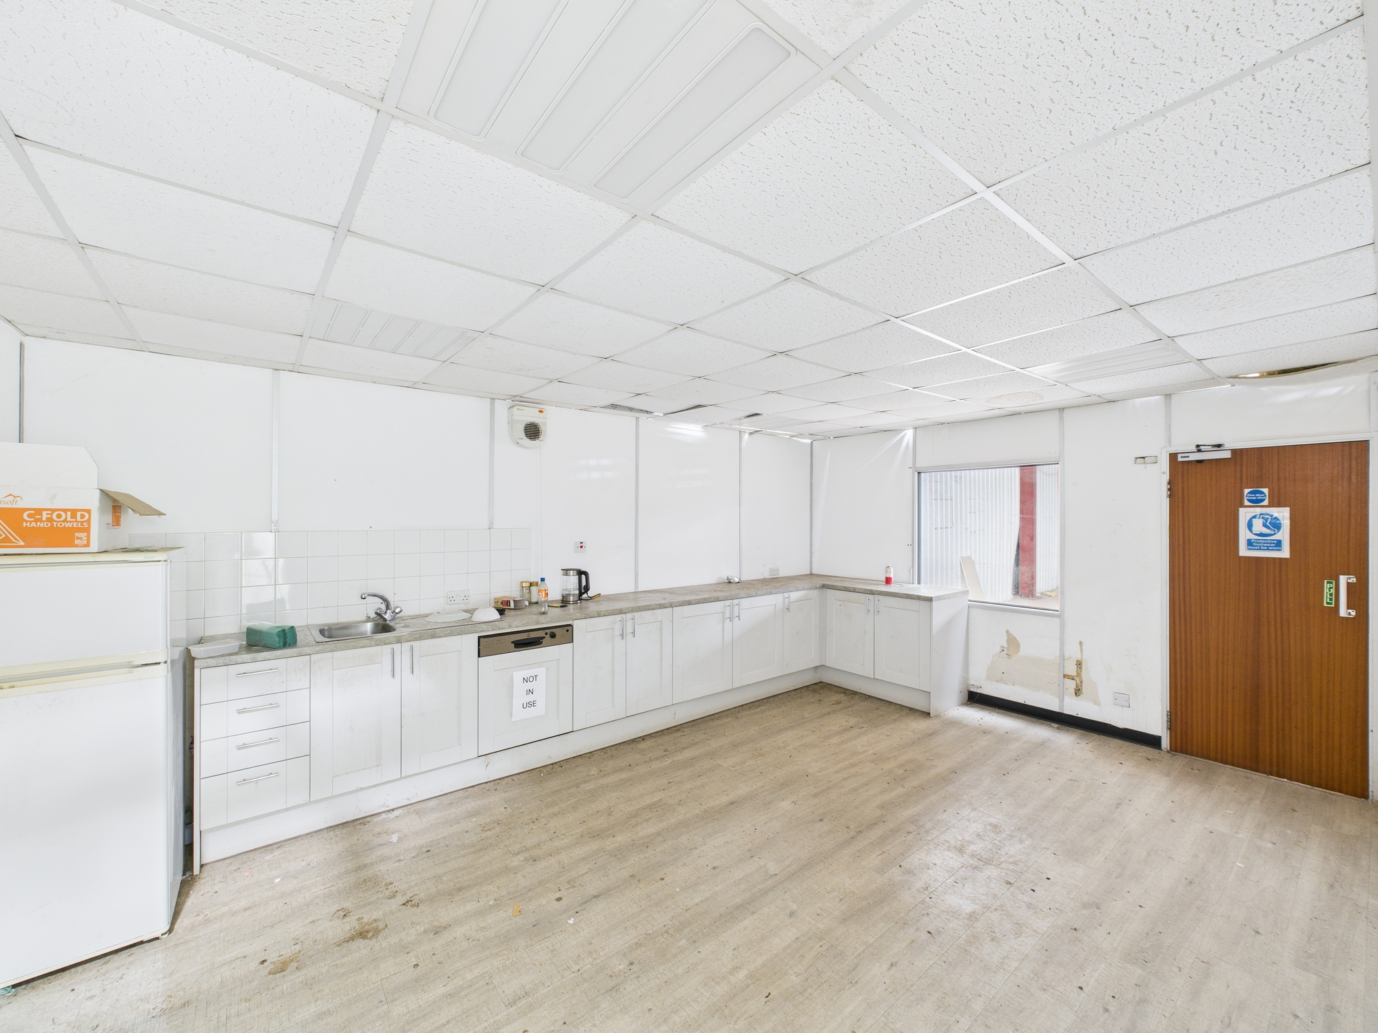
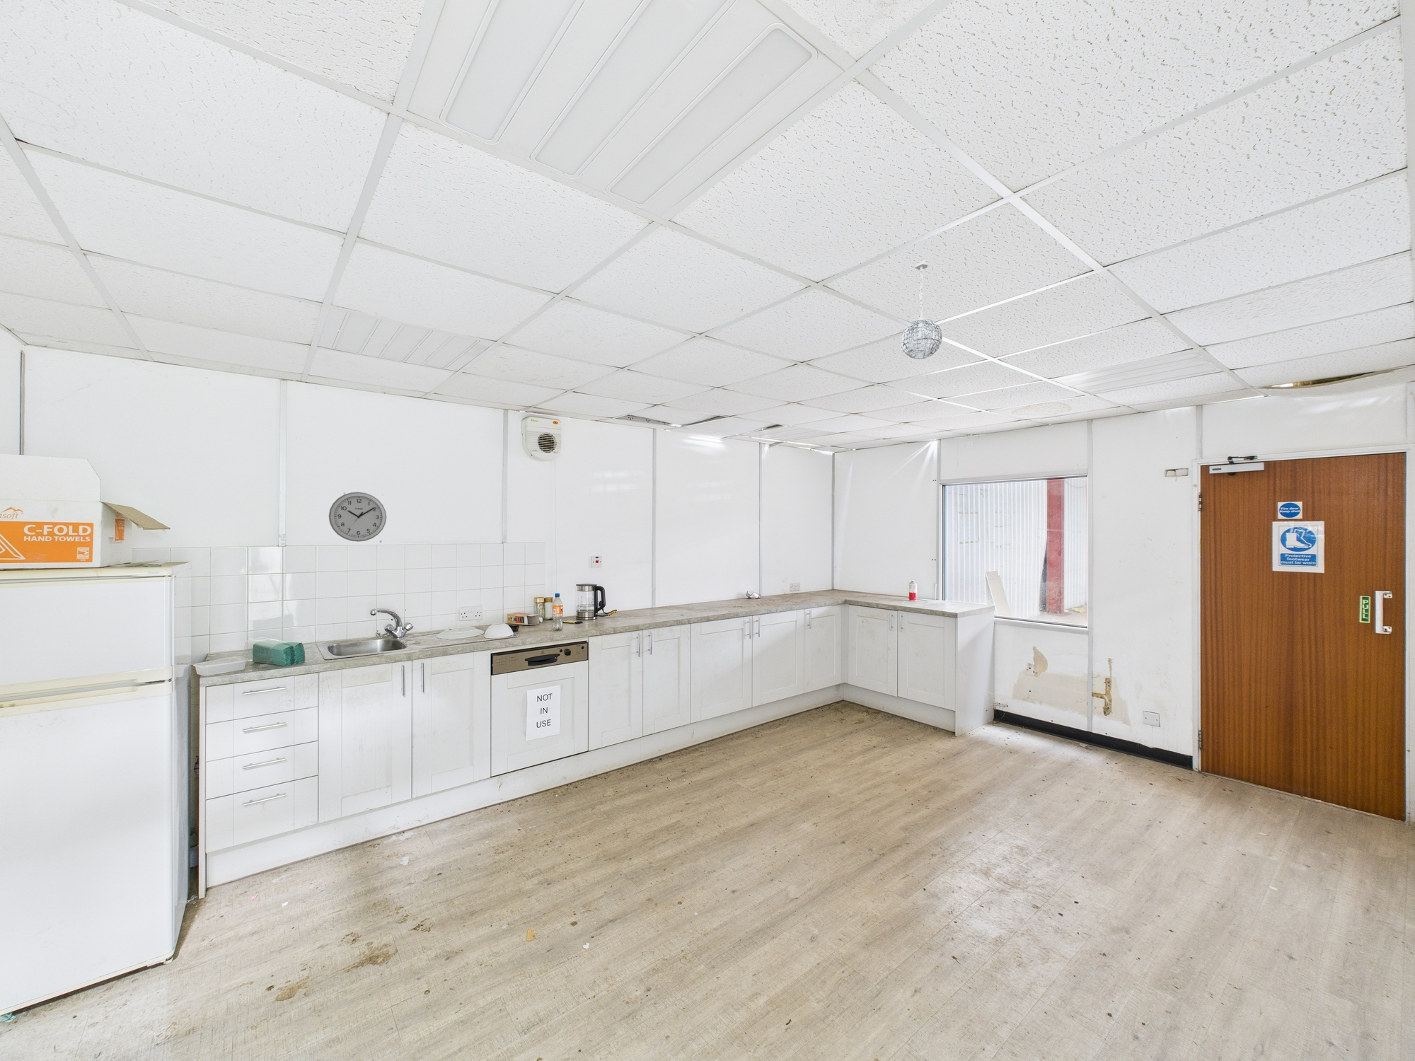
+ pendant light [900,260,943,359]
+ wall clock [329,491,387,543]
